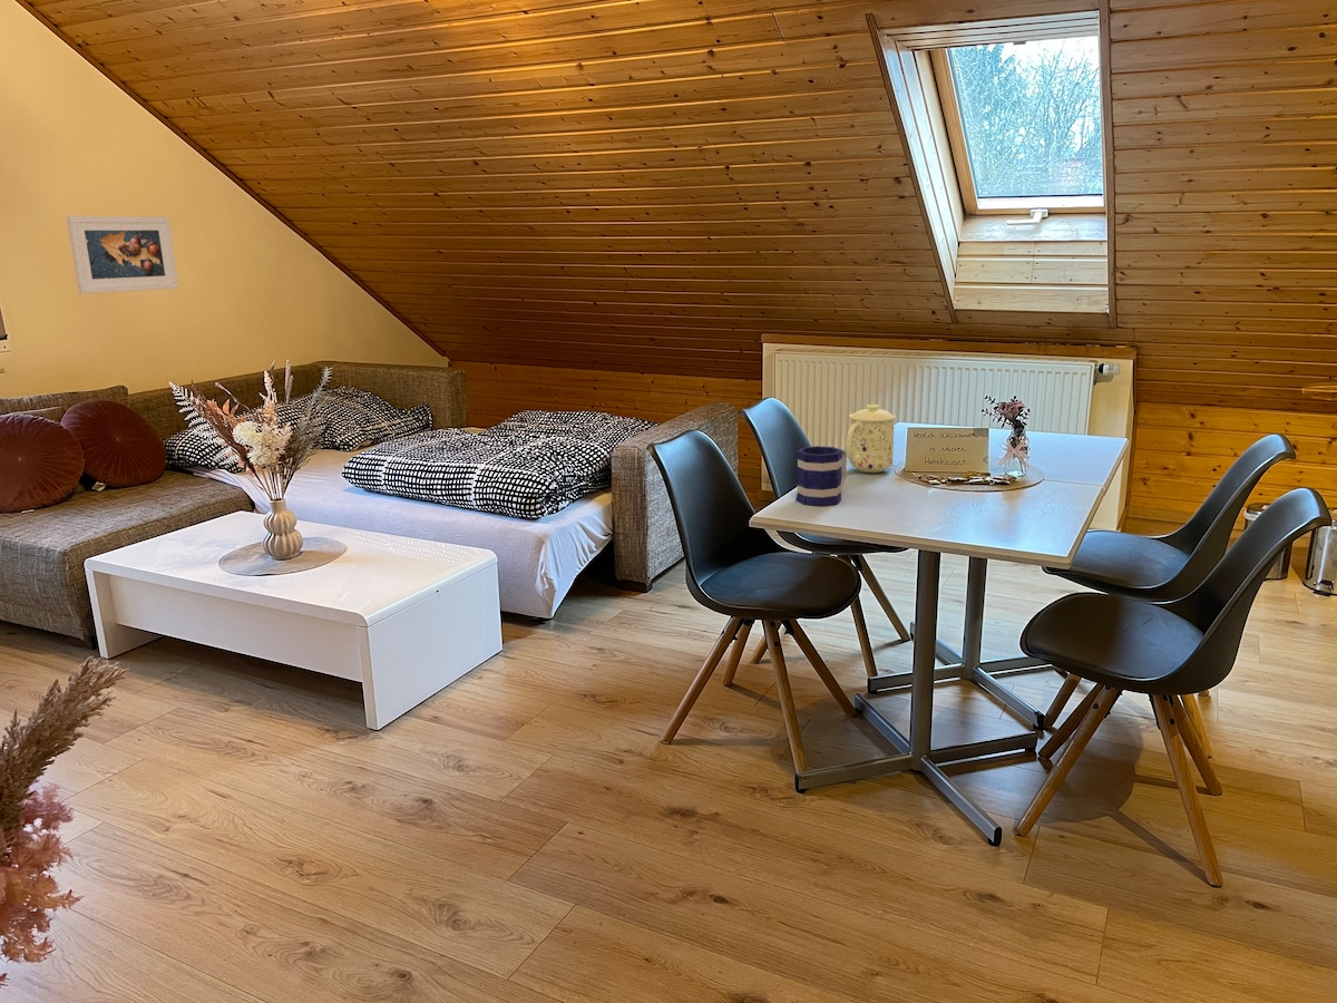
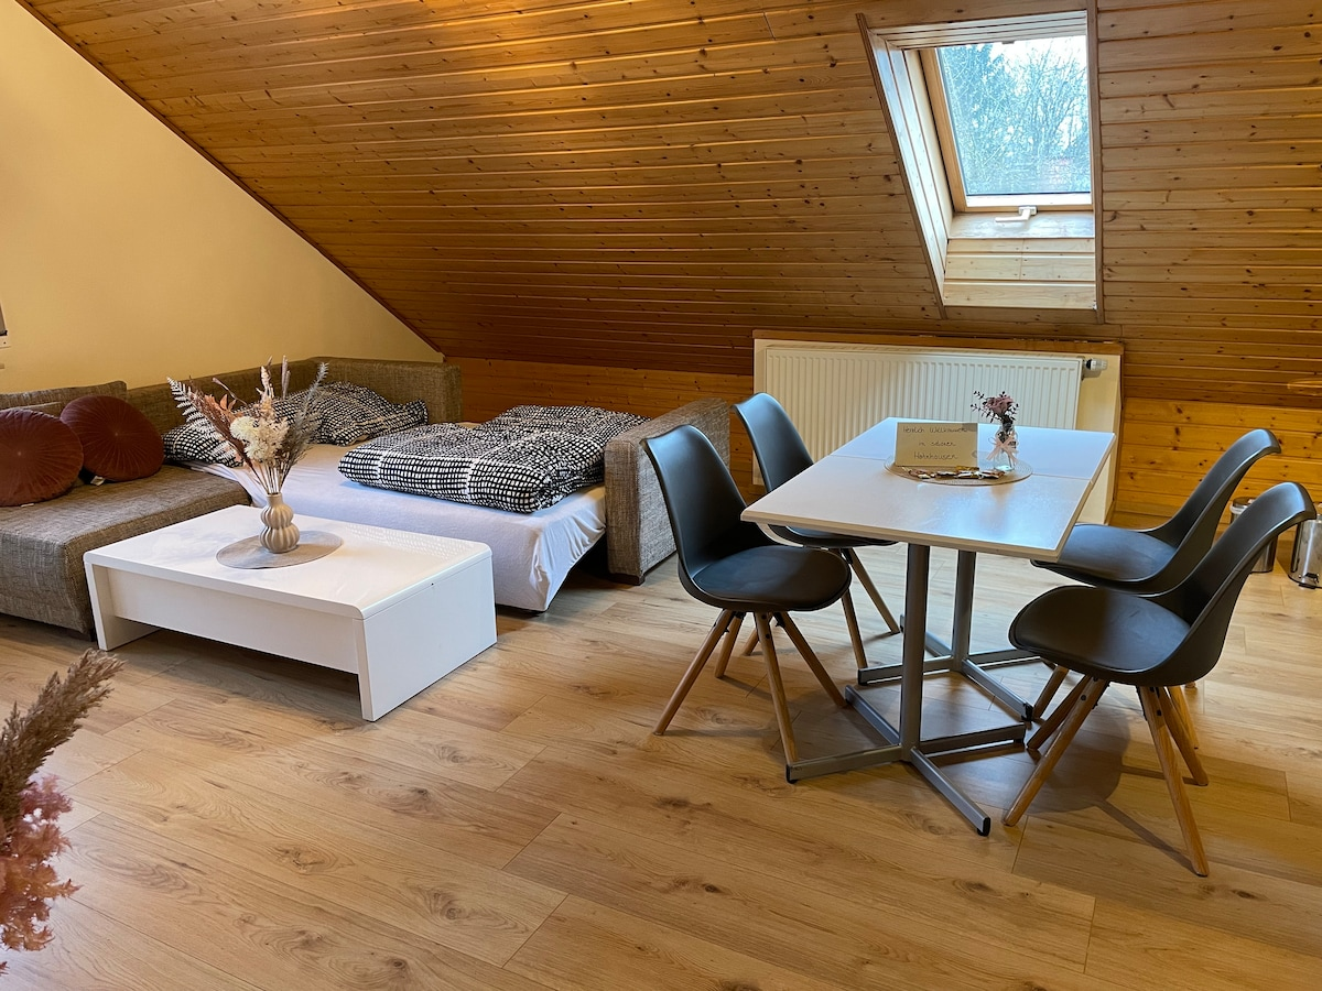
- mug [796,445,848,507]
- mug [846,403,897,474]
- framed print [66,215,179,295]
